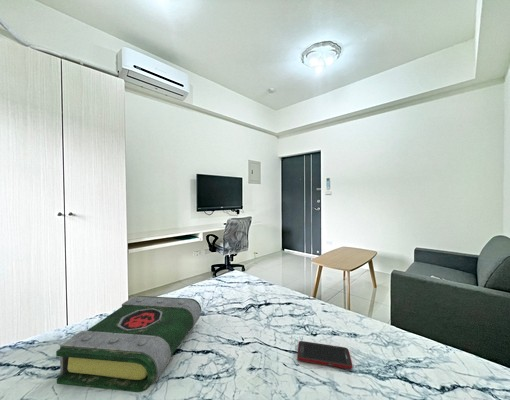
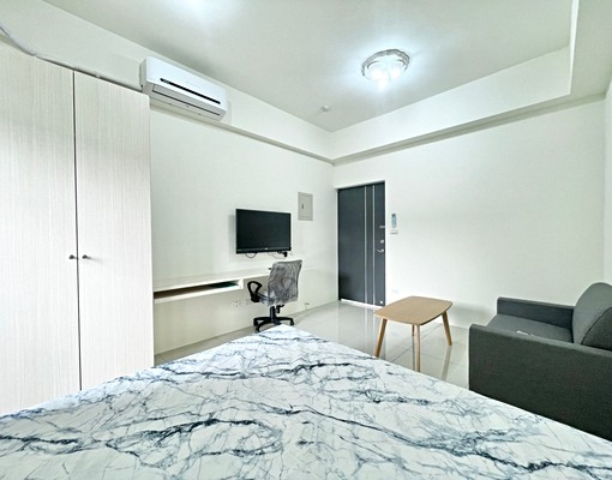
- cell phone [296,340,353,370]
- book [55,295,202,393]
